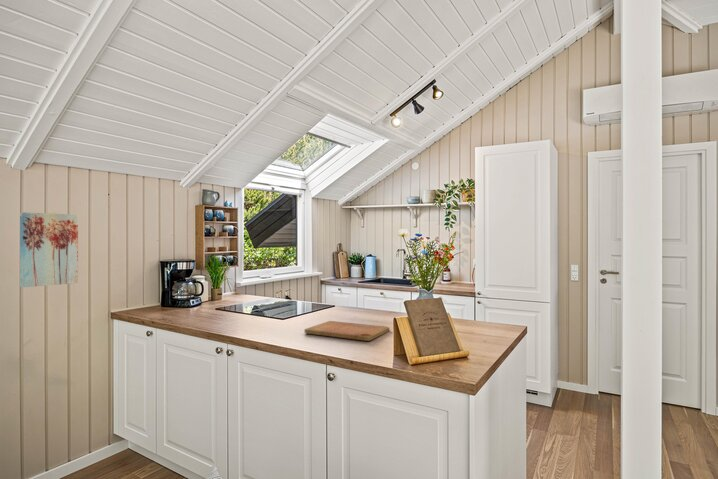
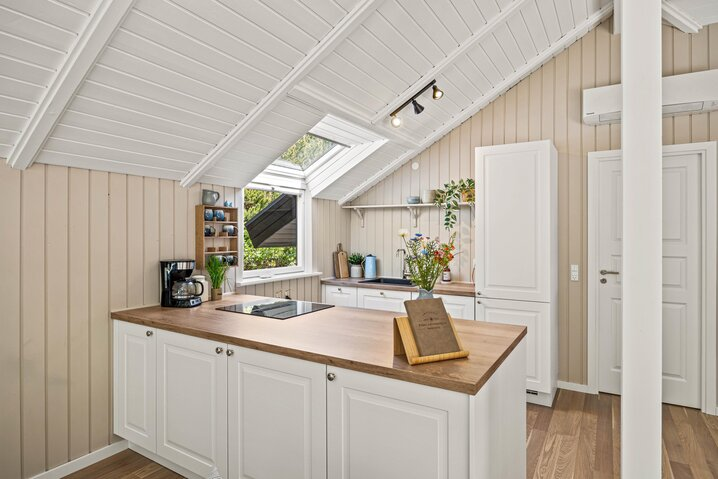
- wall art [19,211,79,288]
- cutting board [304,320,390,342]
